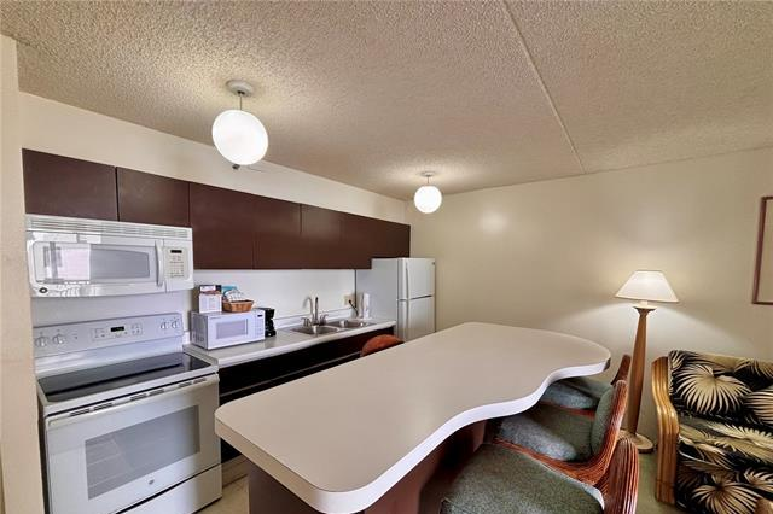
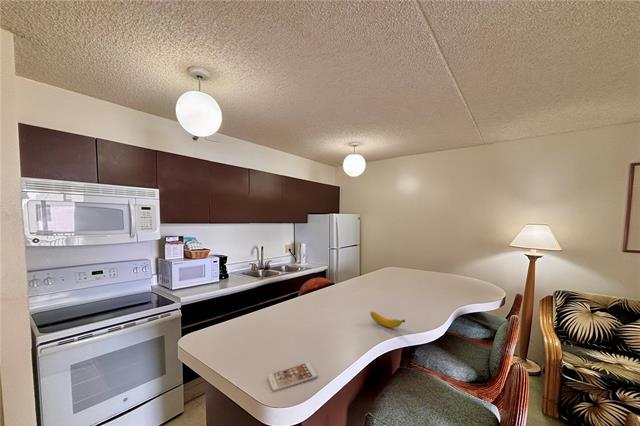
+ banana [370,311,406,329]
+ smartphone [266,362,318,392]
